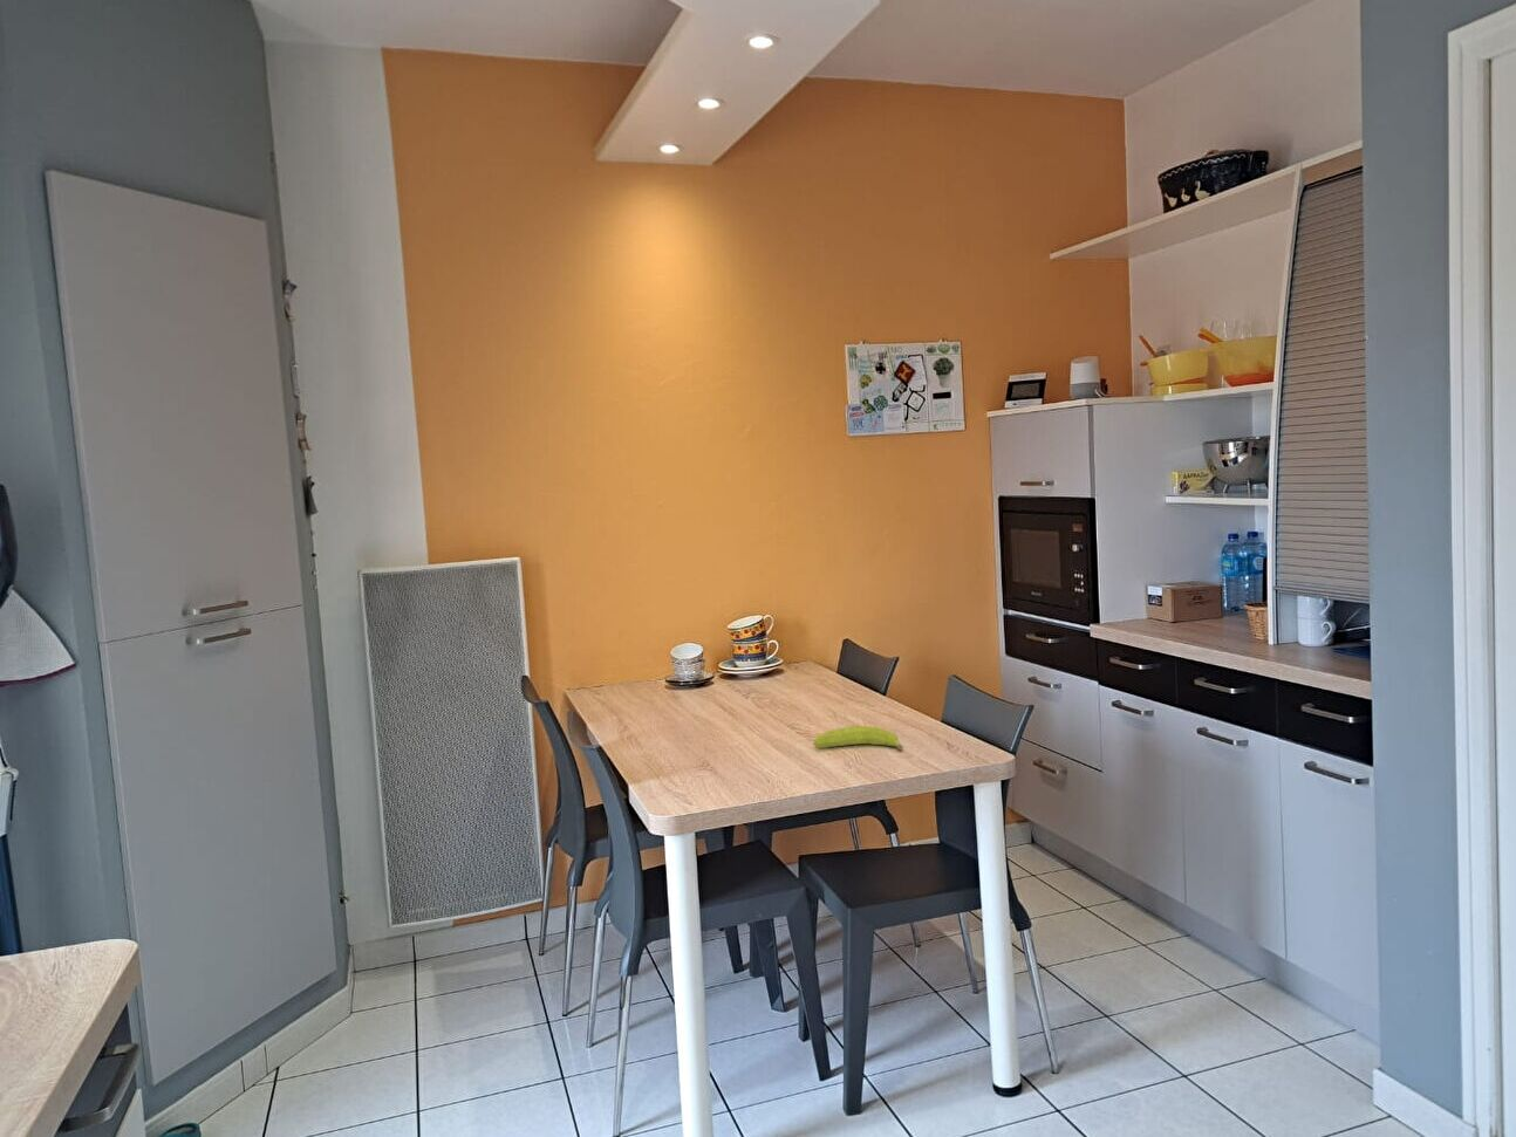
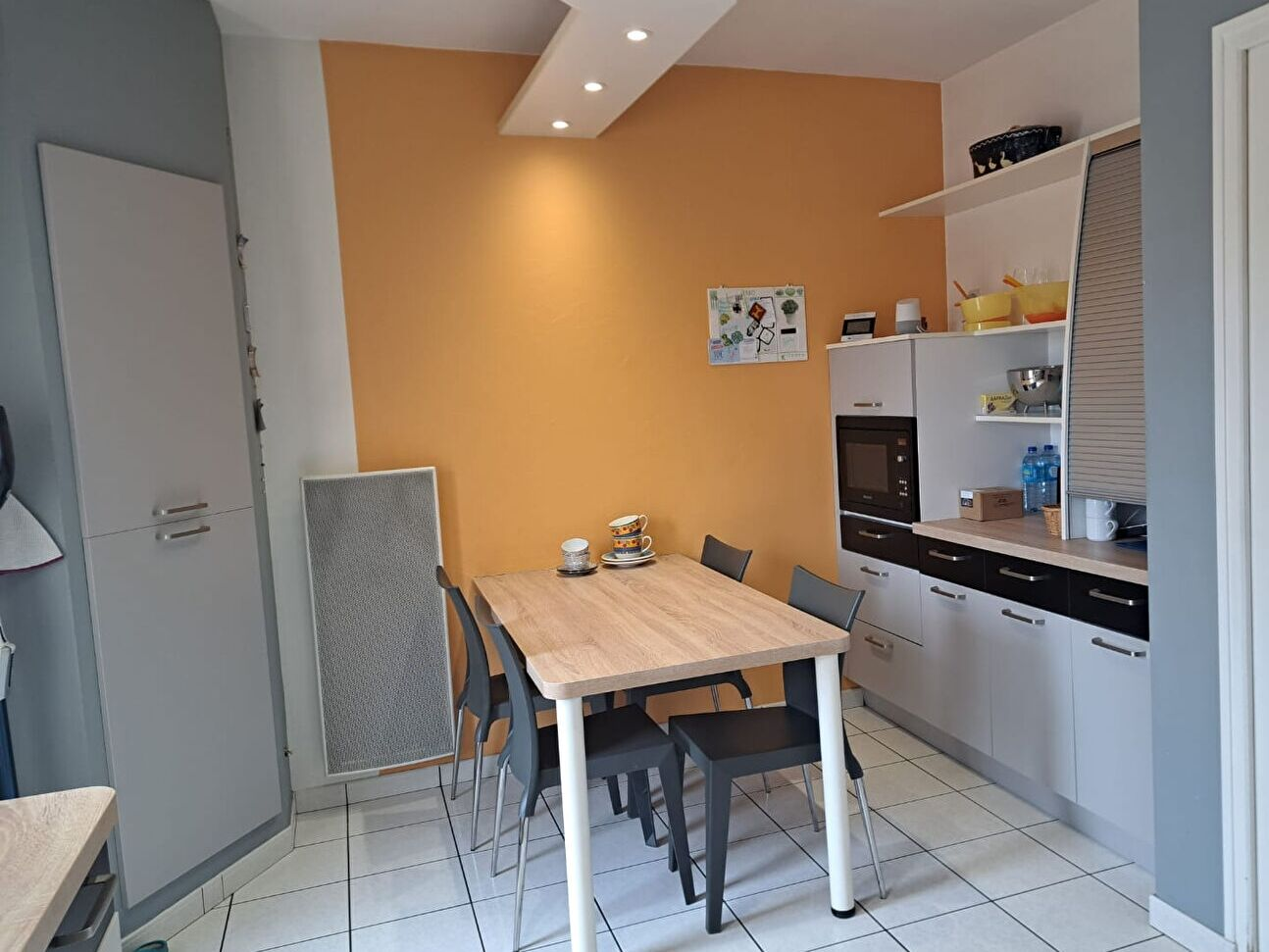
- fruit [814,725,904,751]
